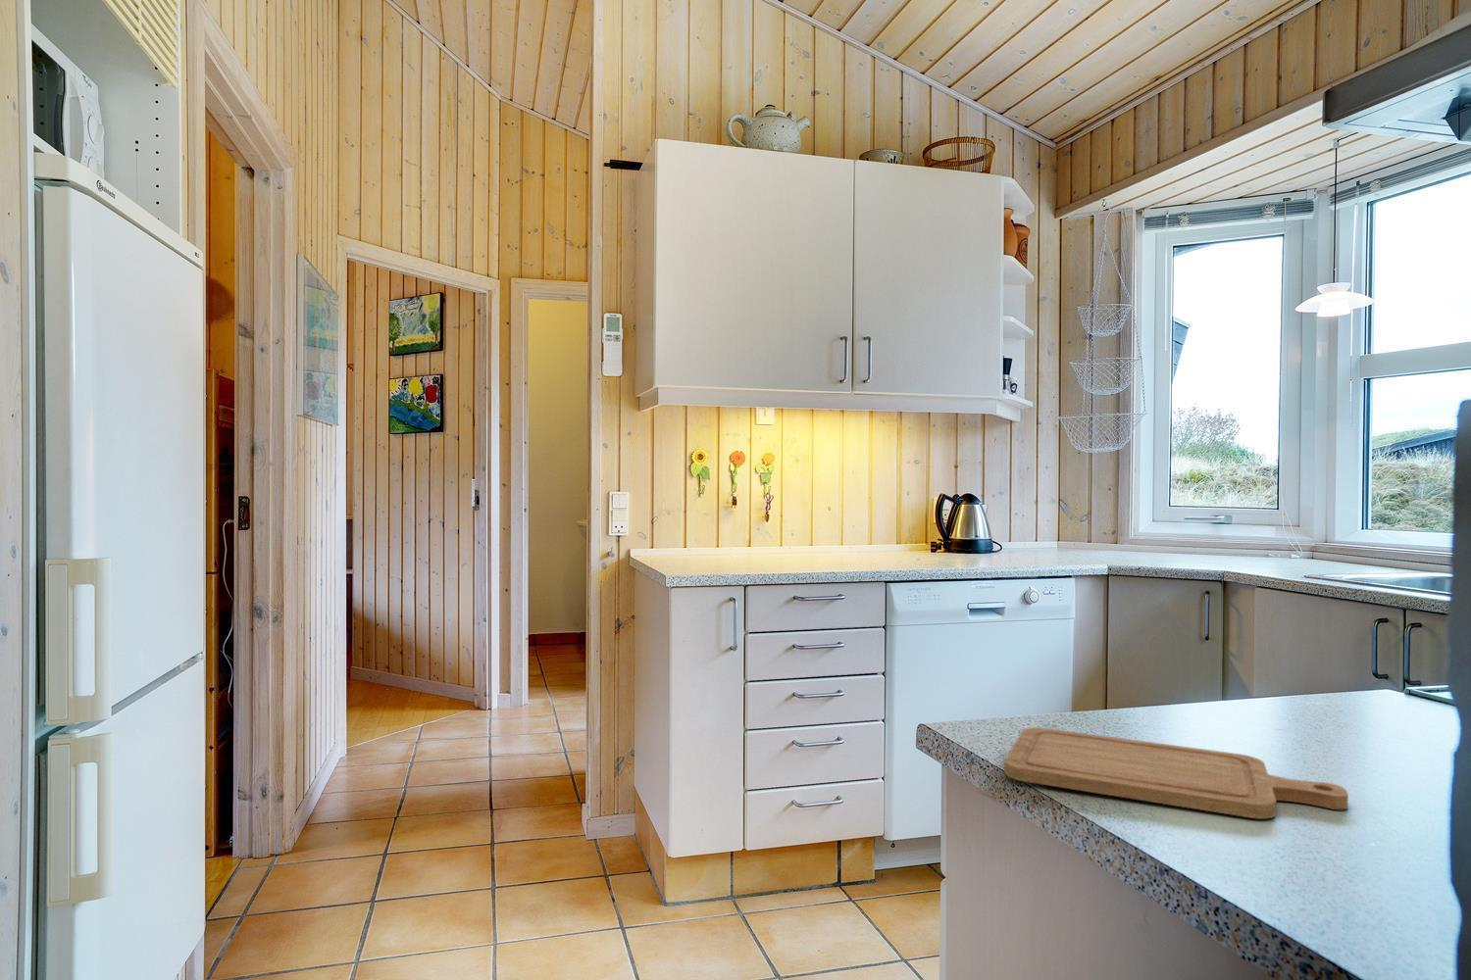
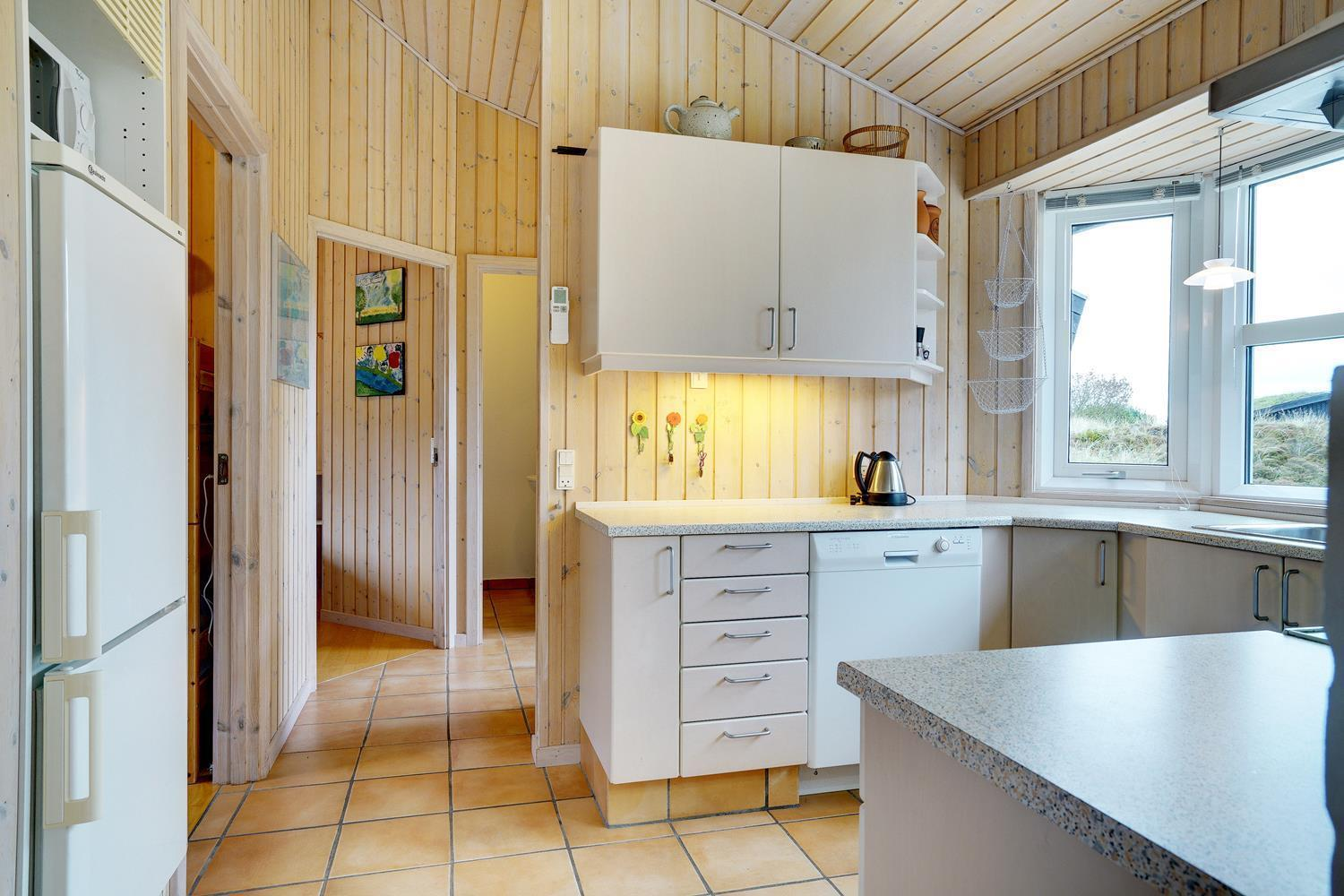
- chopping board [1004,726,1350,819]
